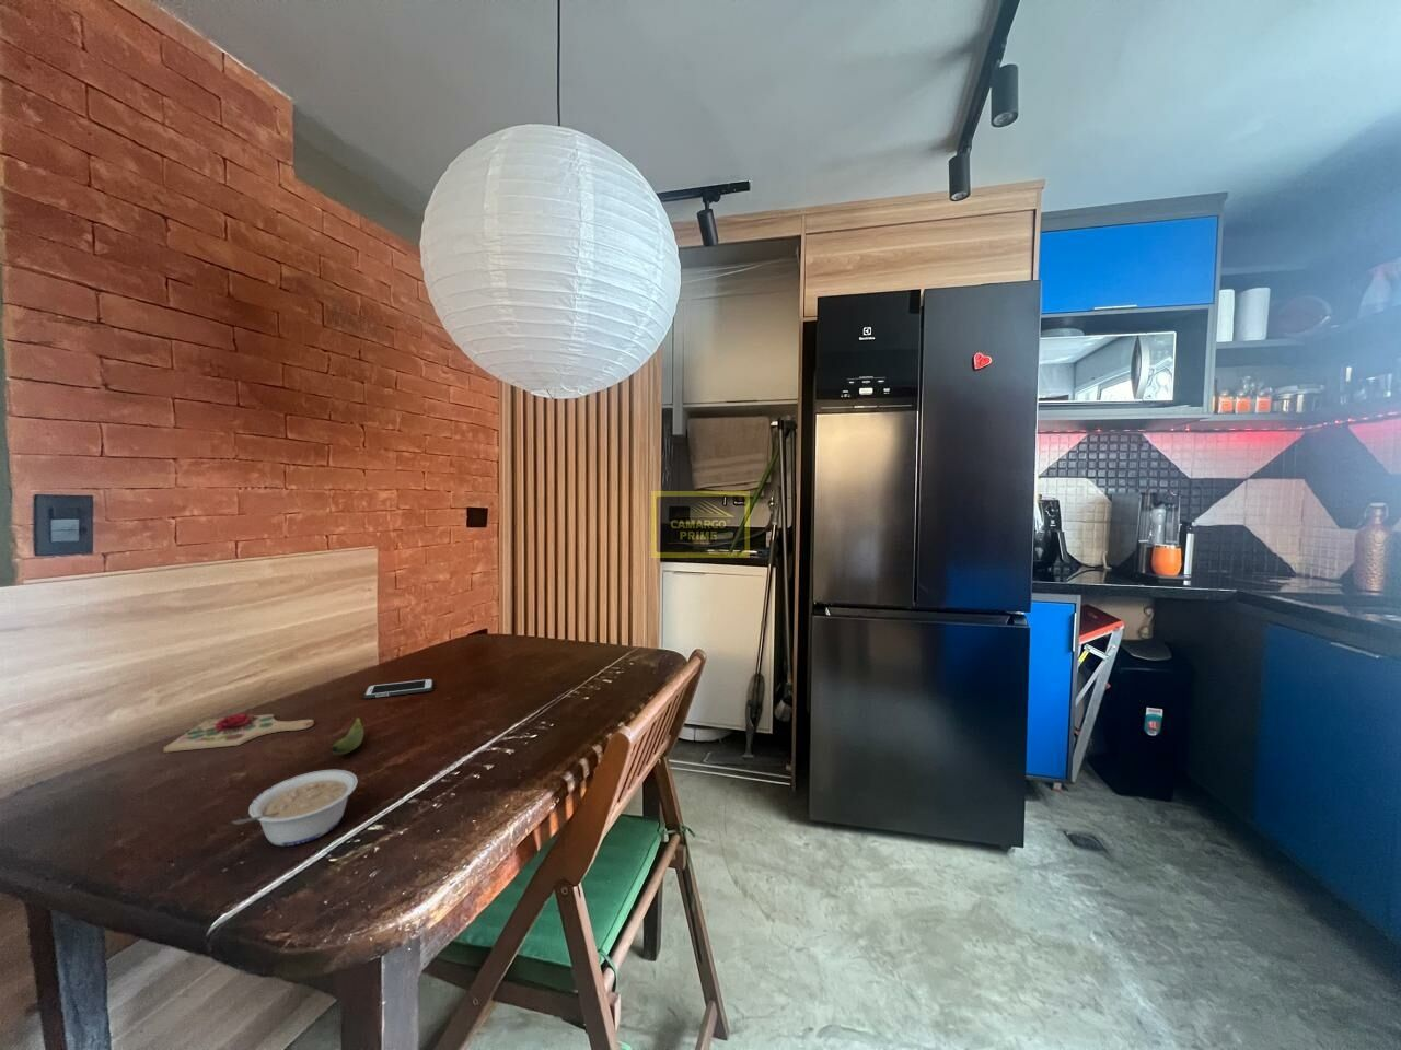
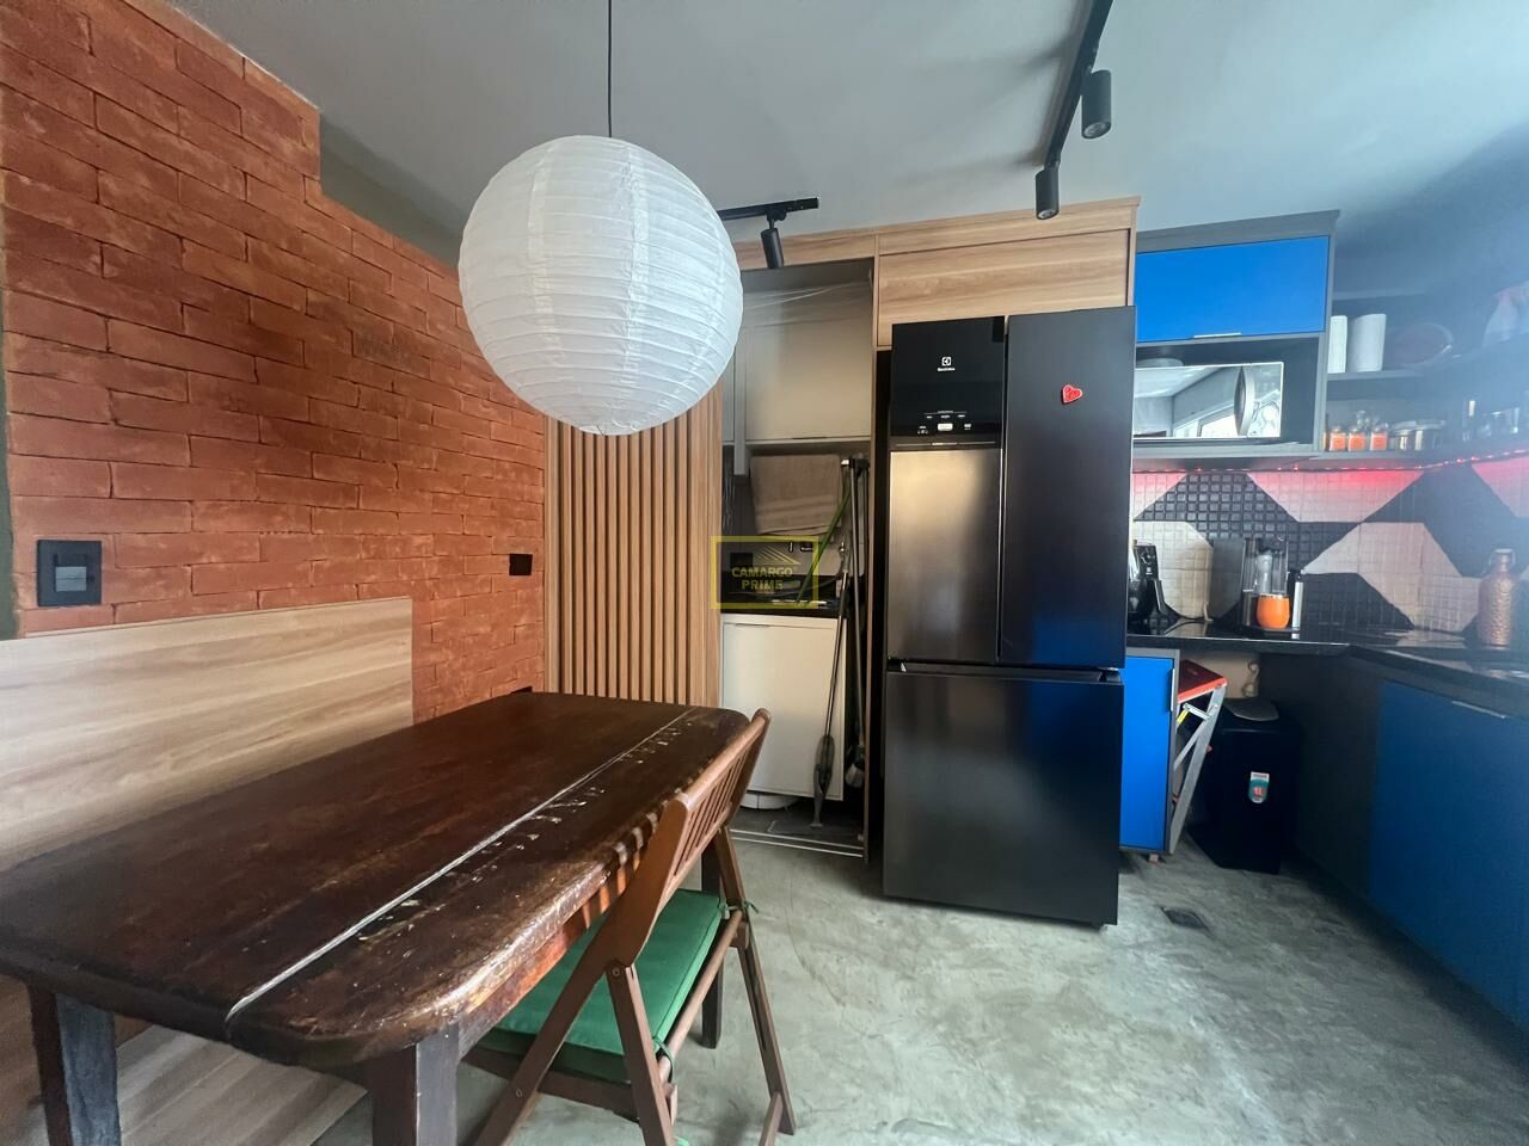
- banana [331,717,364,756]
- legume [229,769,359,847]
- cutting board [163,714,316,753]
- cell phone [363,678,435,699]
